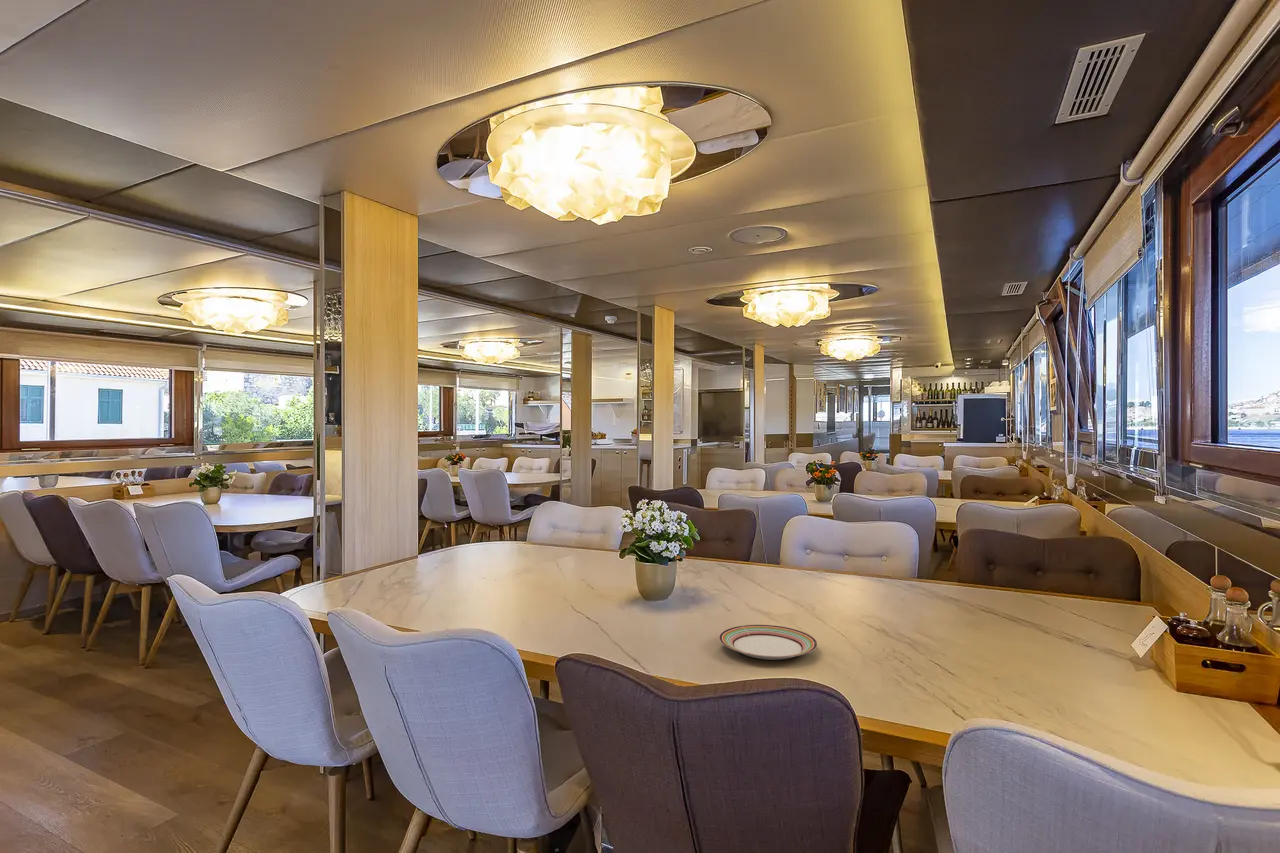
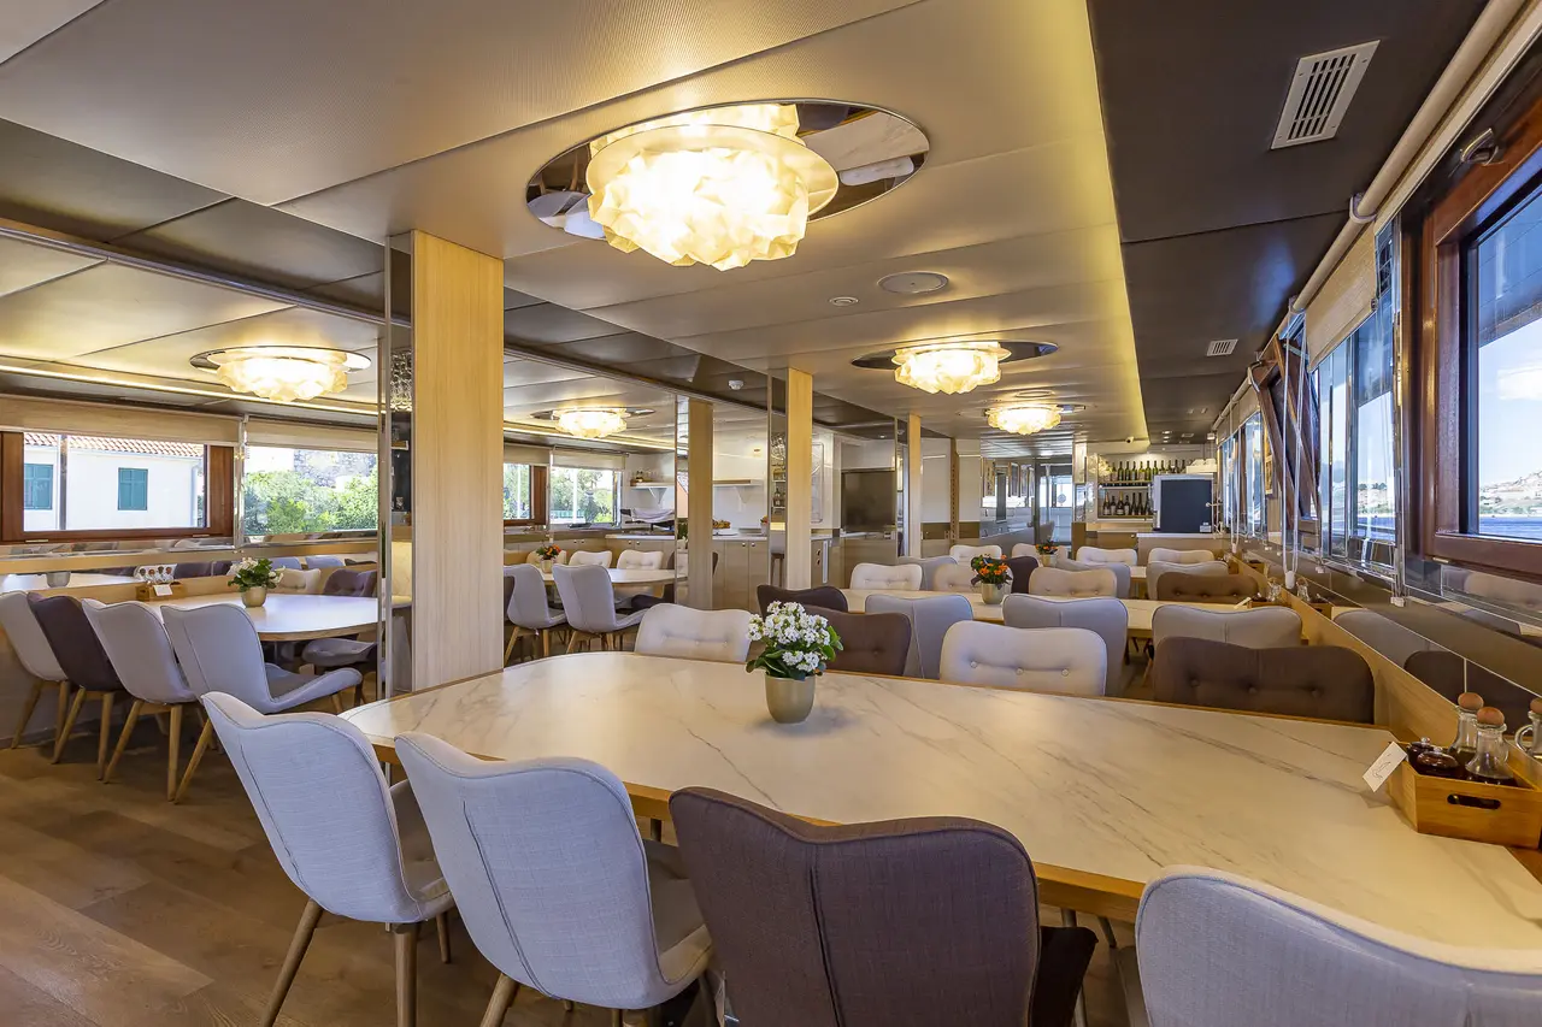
- plate [718,624,818,661]
